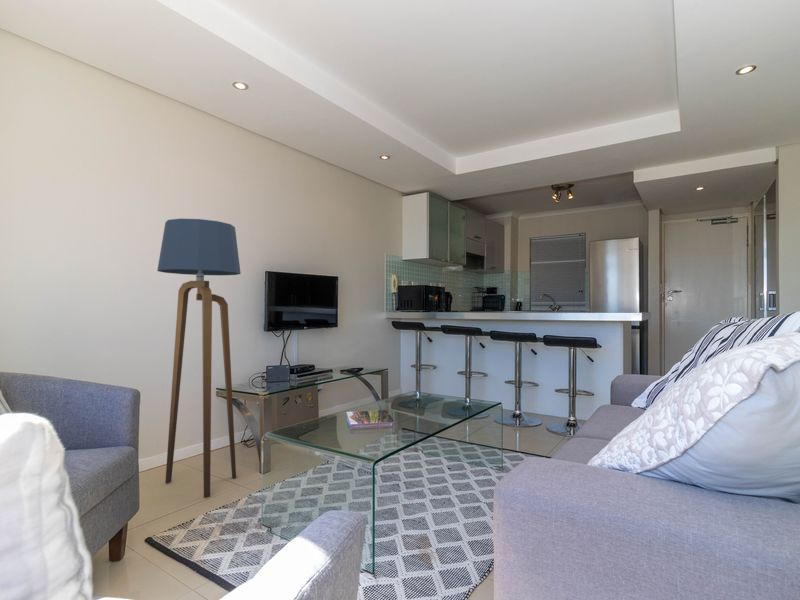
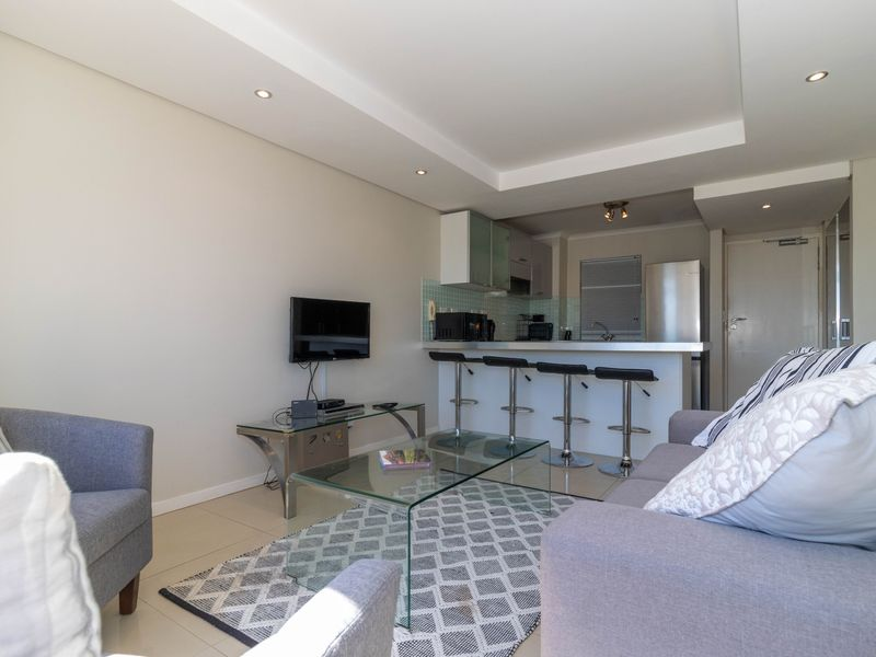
- floor lamp [156,218,242,499]
